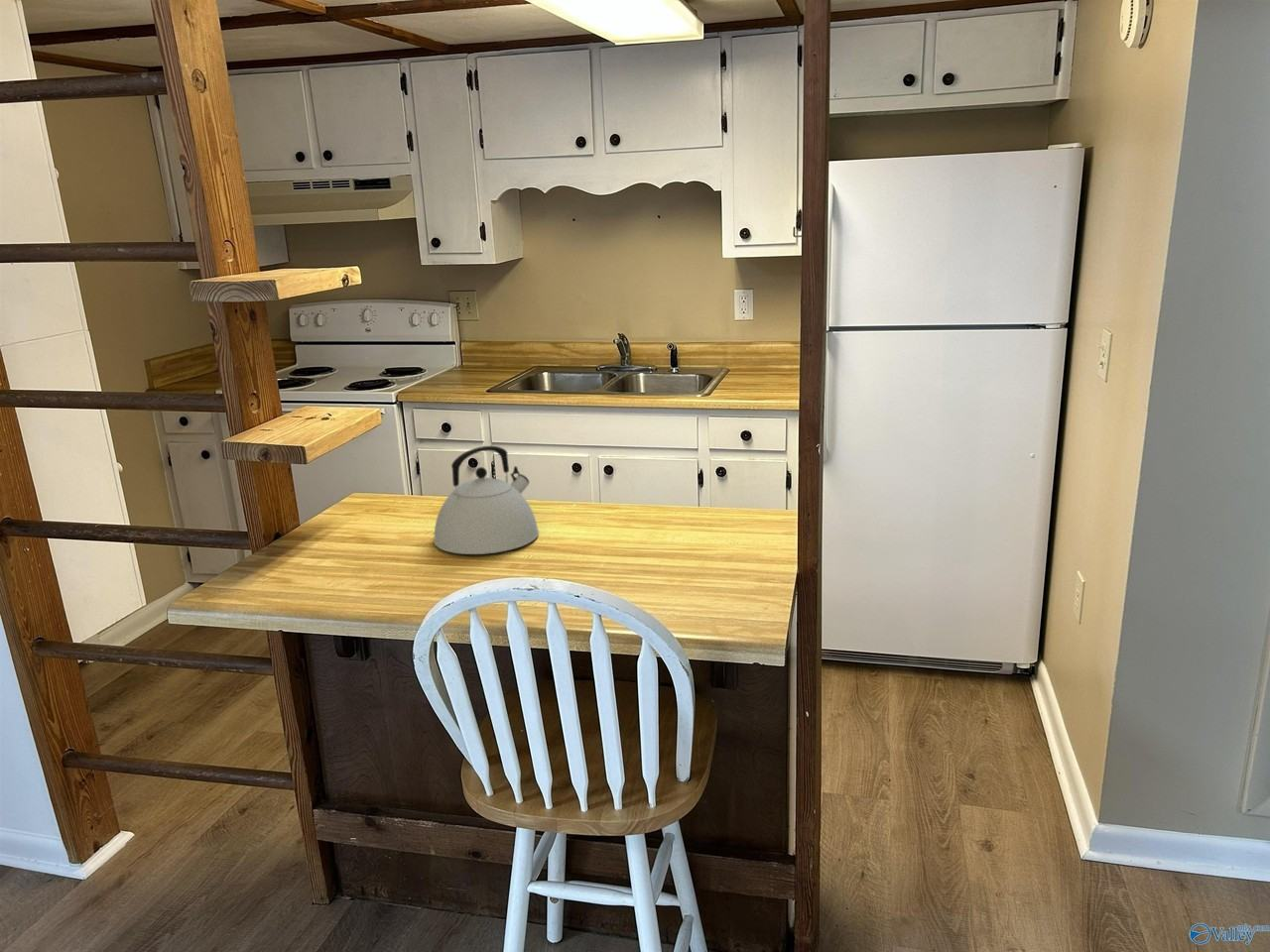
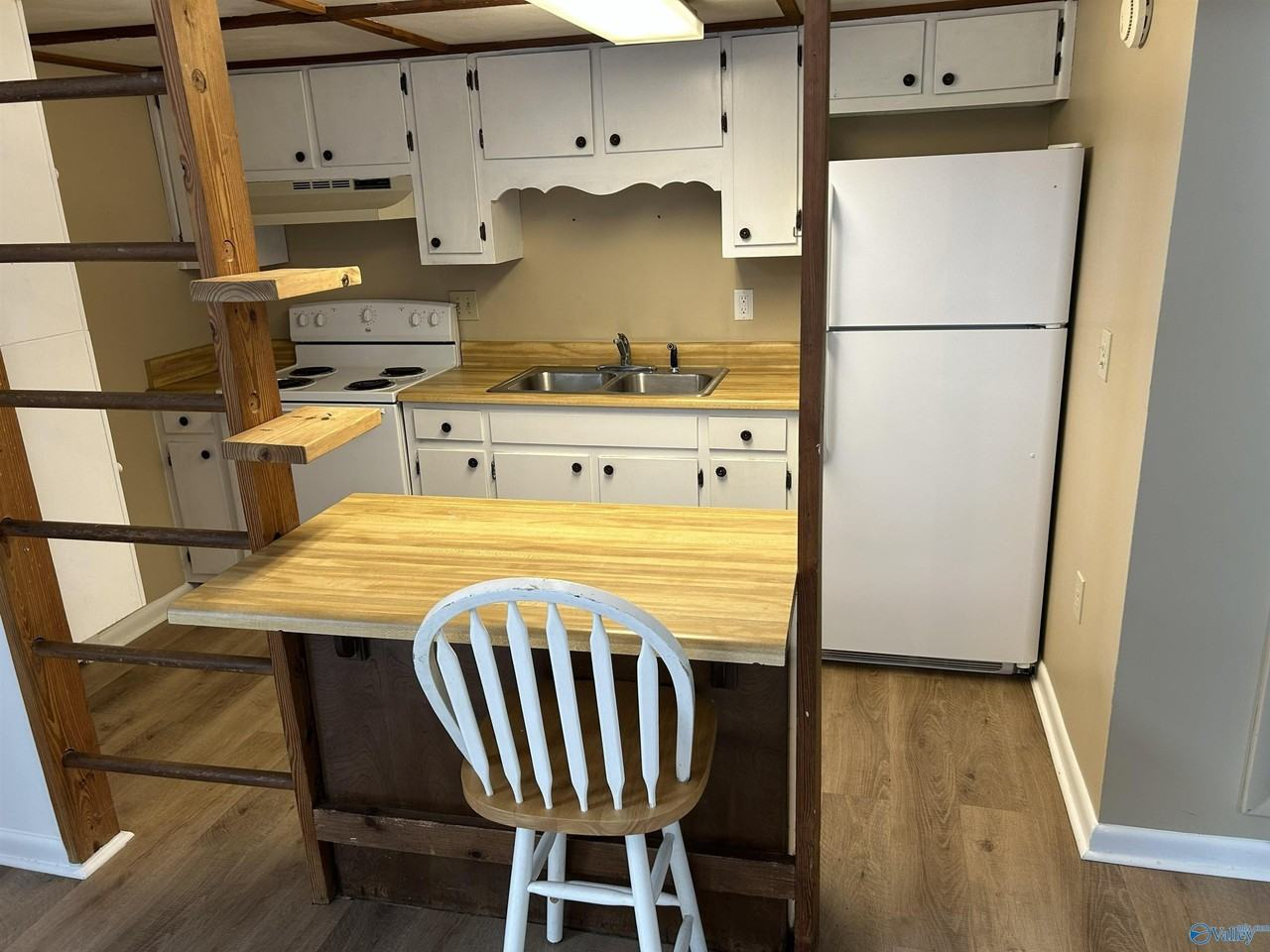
- kettle [433,445,540,555]
